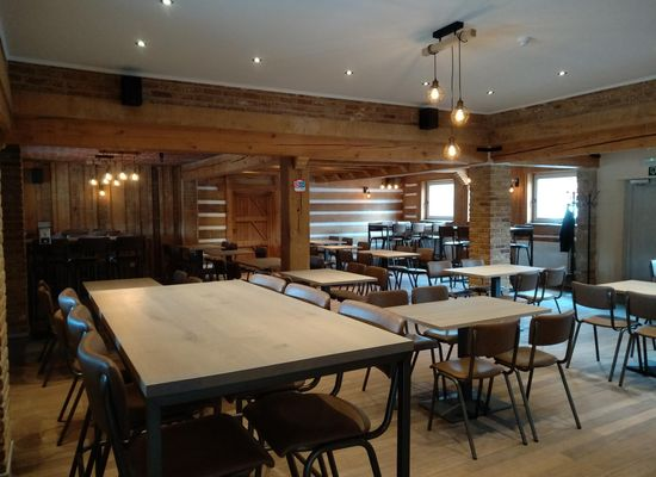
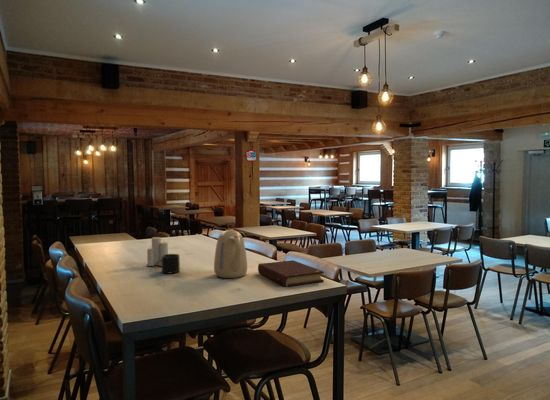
+ mug [156,253,181,274]
+ candle [146,233,169,267]
+ book [257,259,325,288]
+ kettle [213,229,248,279]
